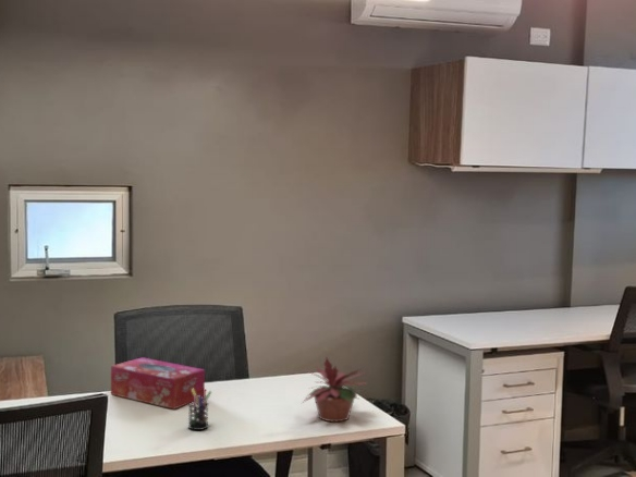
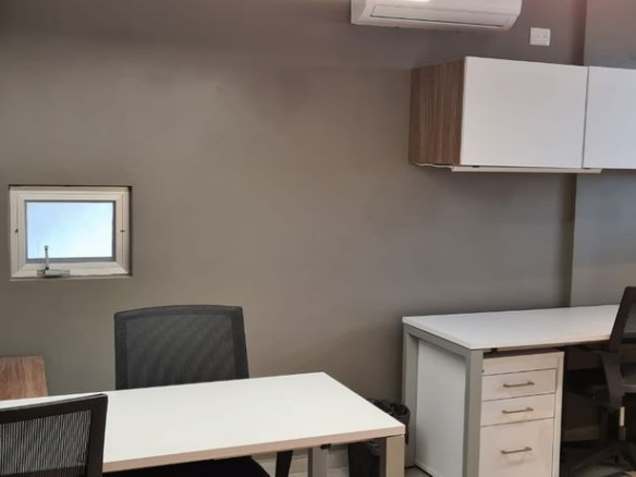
- tissue box [110,356,206,409]
- pen holder [187,388,212,431]
- potted plant [301,357,367,423]
